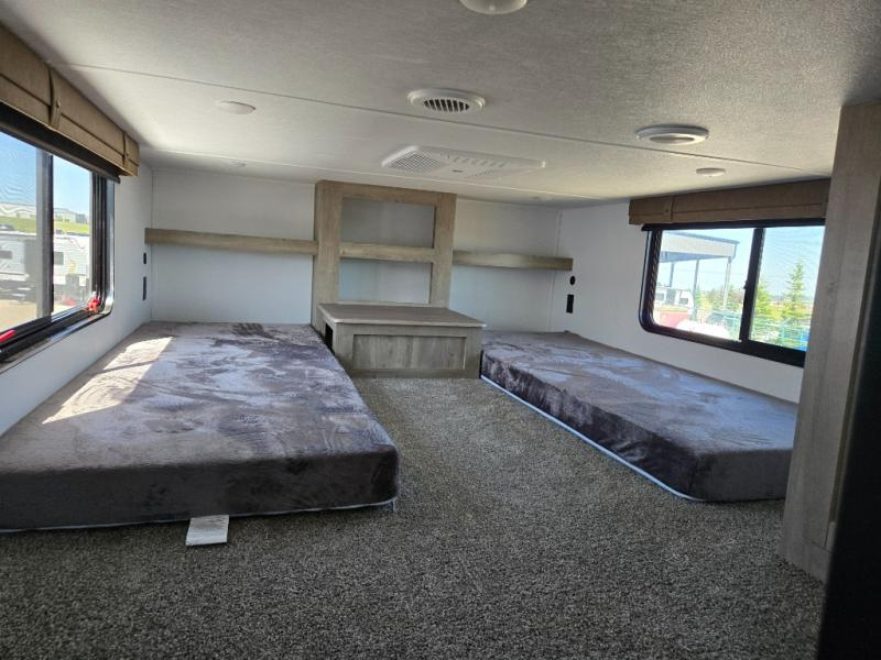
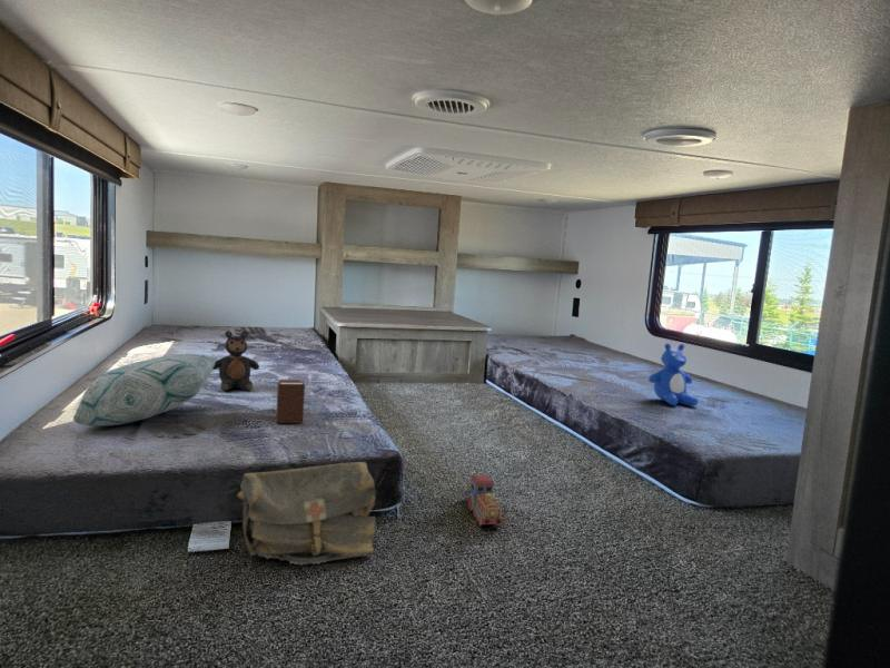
+ toy train [463,474,505,527]
+ teddy bear [212,330,260,392]
+ books [275,379,306,424]
+ decorative pillow [72,353,218,428]
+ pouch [237,461,377,567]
+ teddy bear [647,342,699,407]
